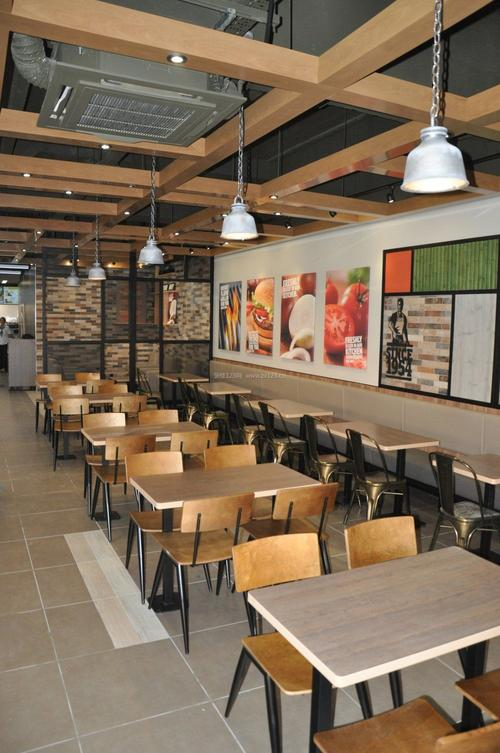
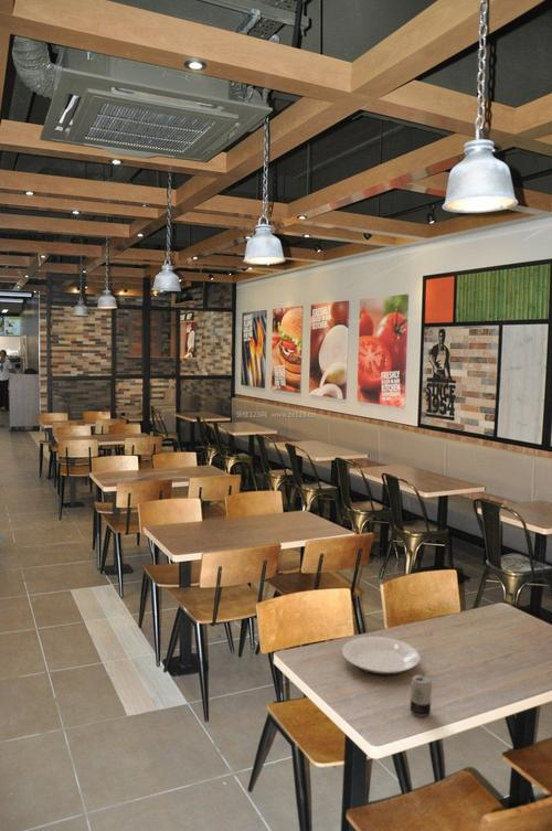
+ beverage can [408,673,433,717]
+ plate [341,636,421,678]
